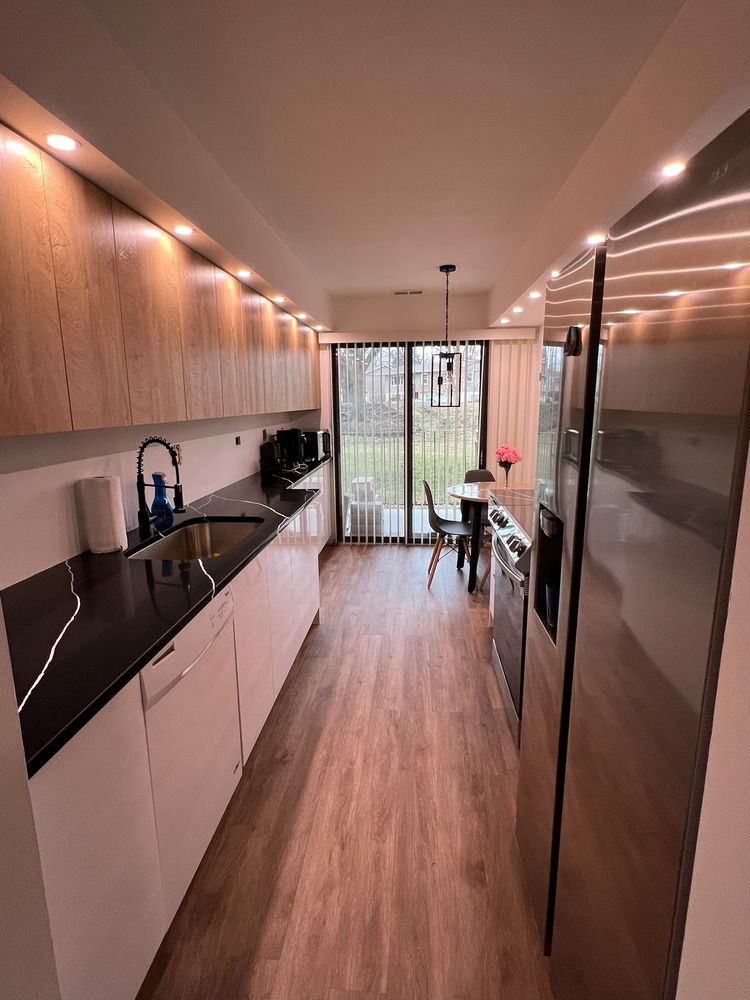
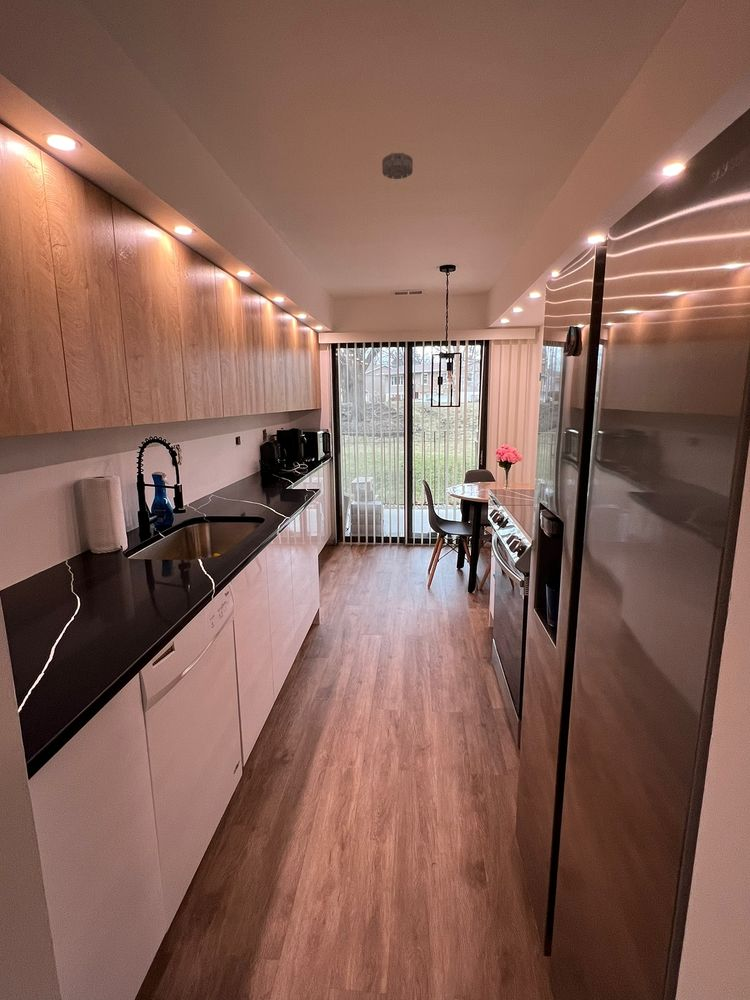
+ smoke detector [381,152,414,180]
